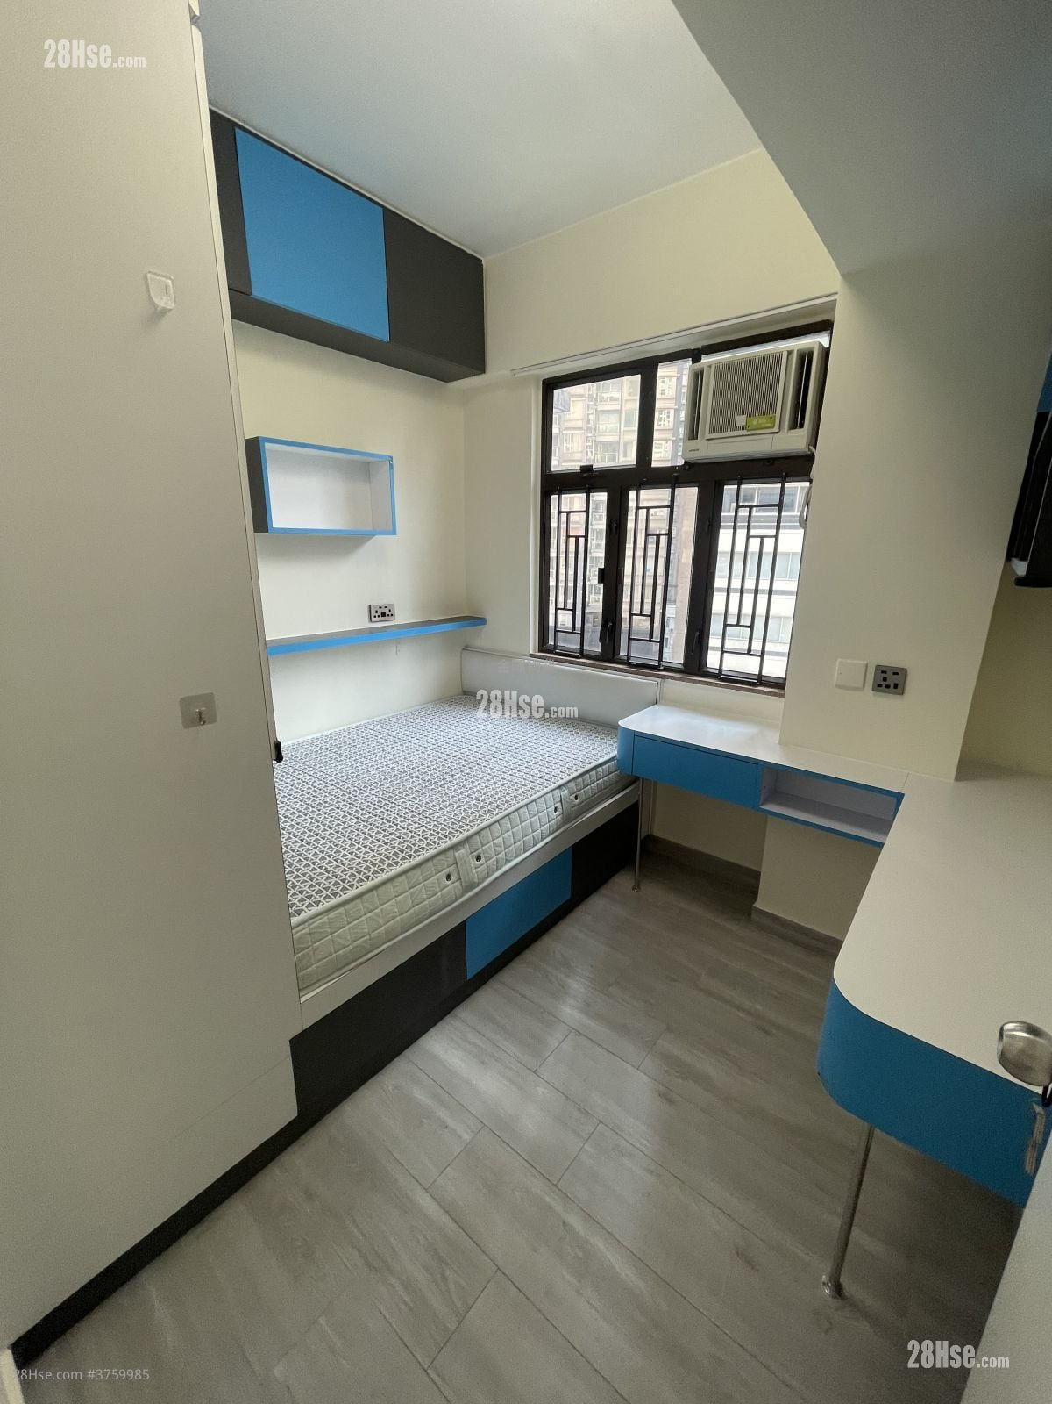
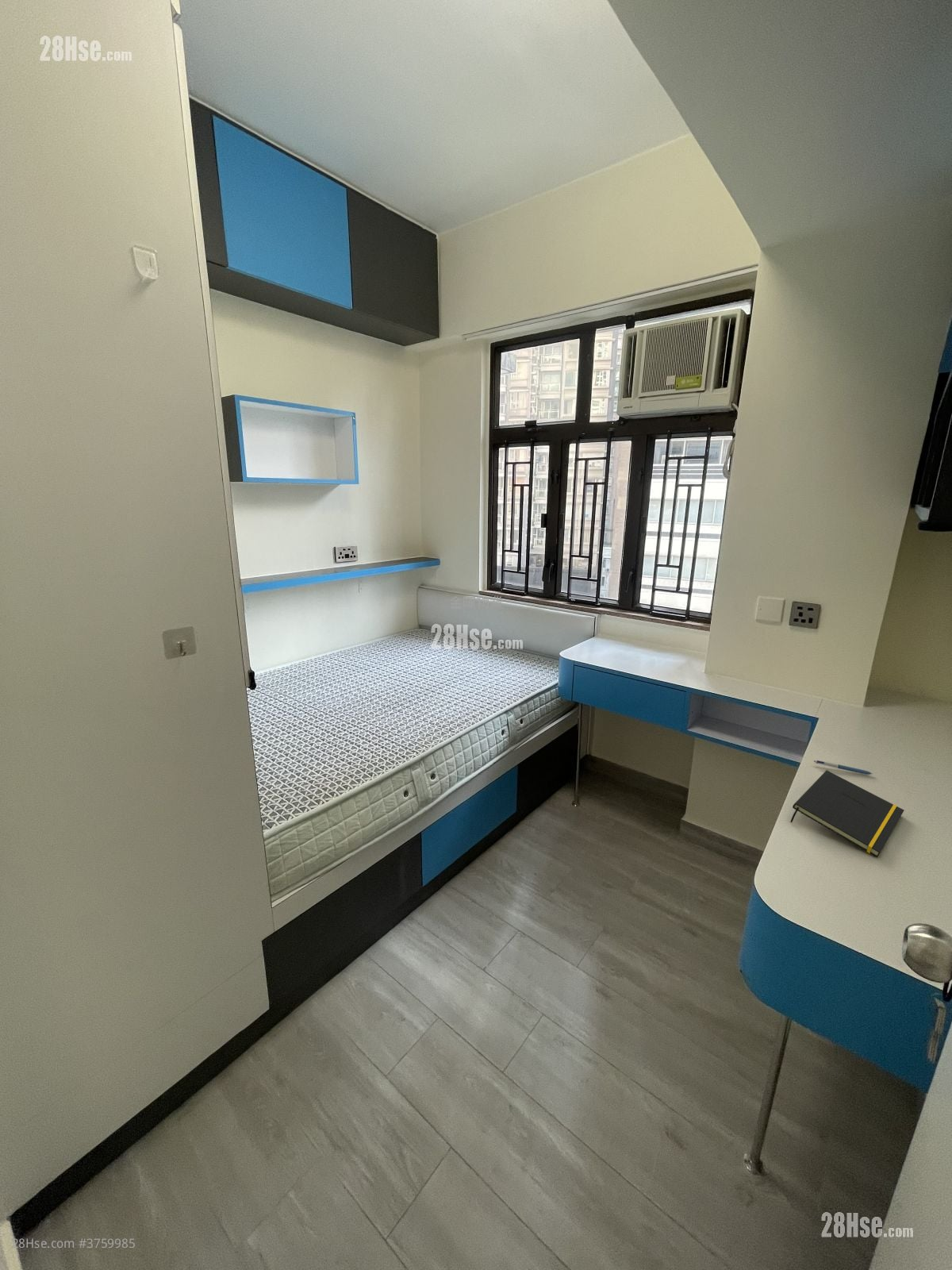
+ pen [813,760,873,775]
+ notepad [789,770,904,858]
